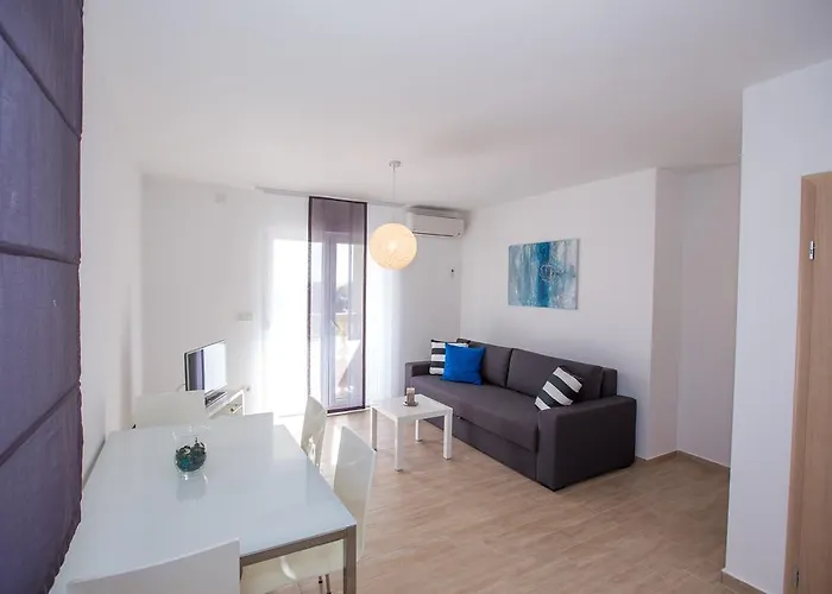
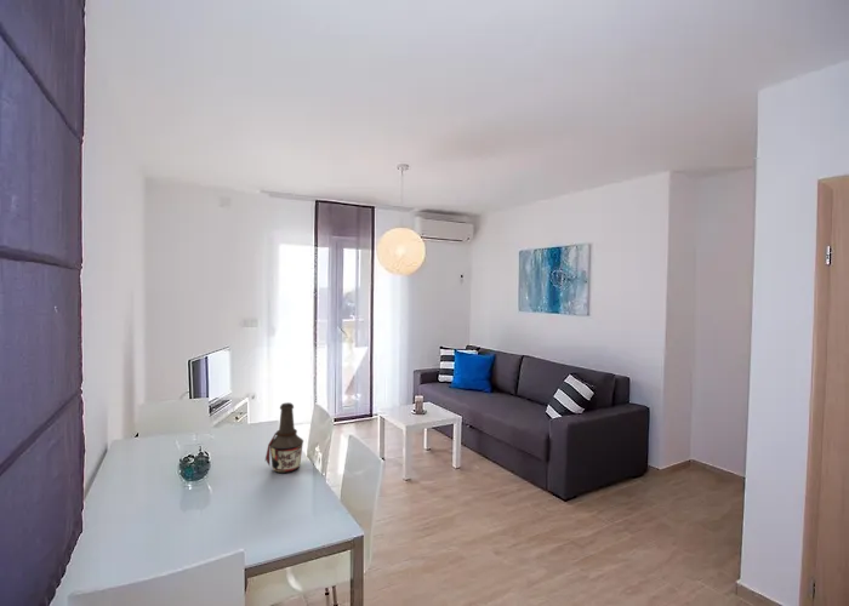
+ bottle [264,401,304,474]
